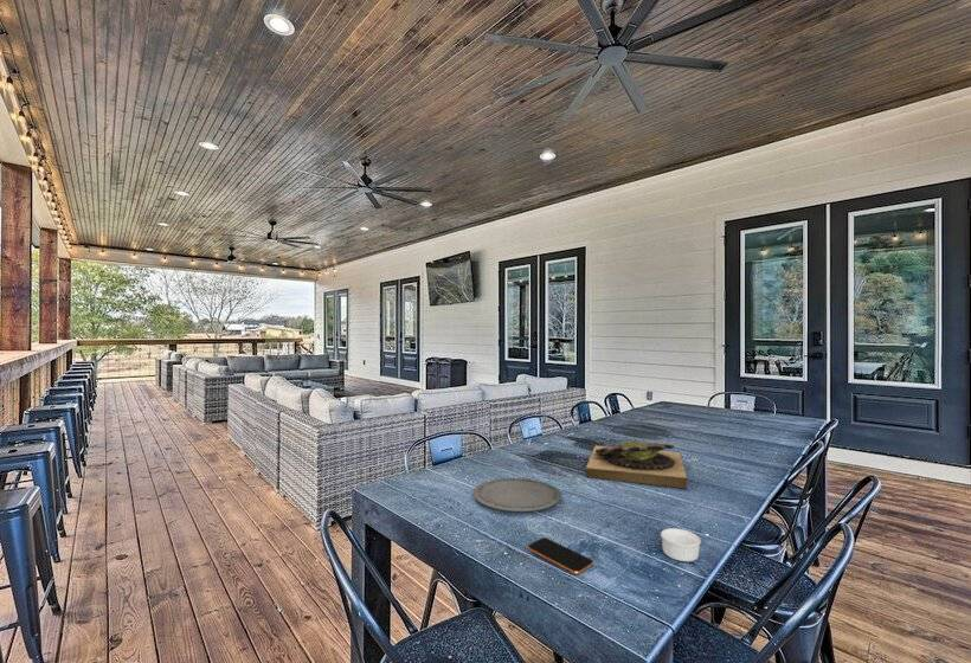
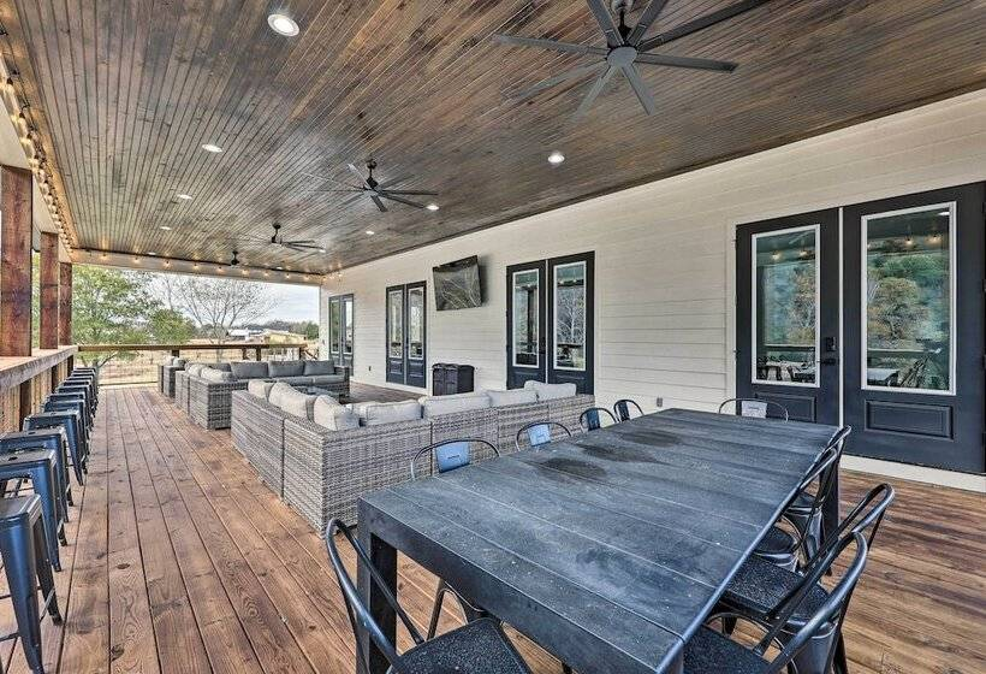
- plate [472,477,562,513]
- ramekin [660,527,702,562]
- smartphone [526,536,594,575]
- succulent planter [585,439,688,489]
